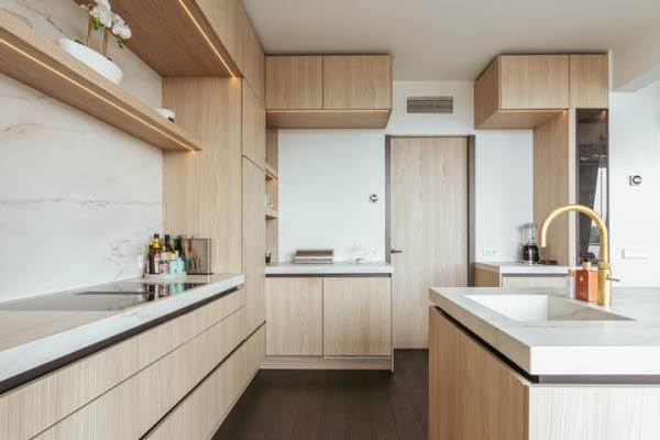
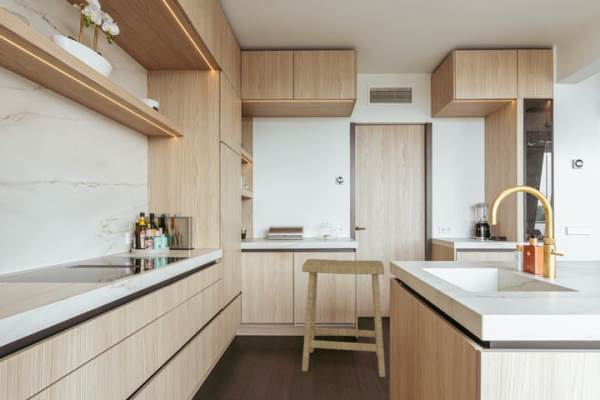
+ stool [301,258,386,378]
